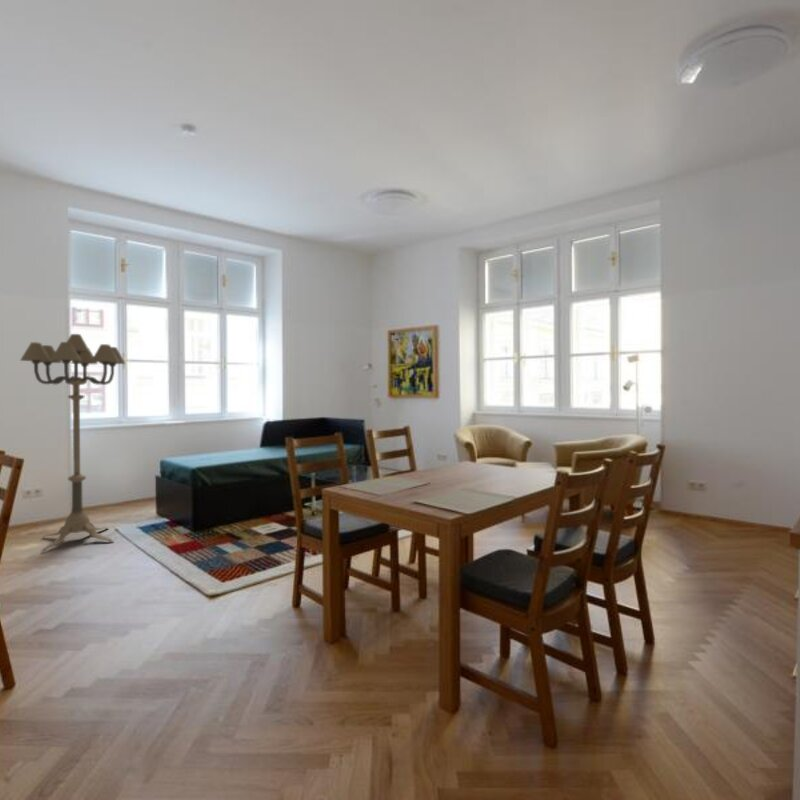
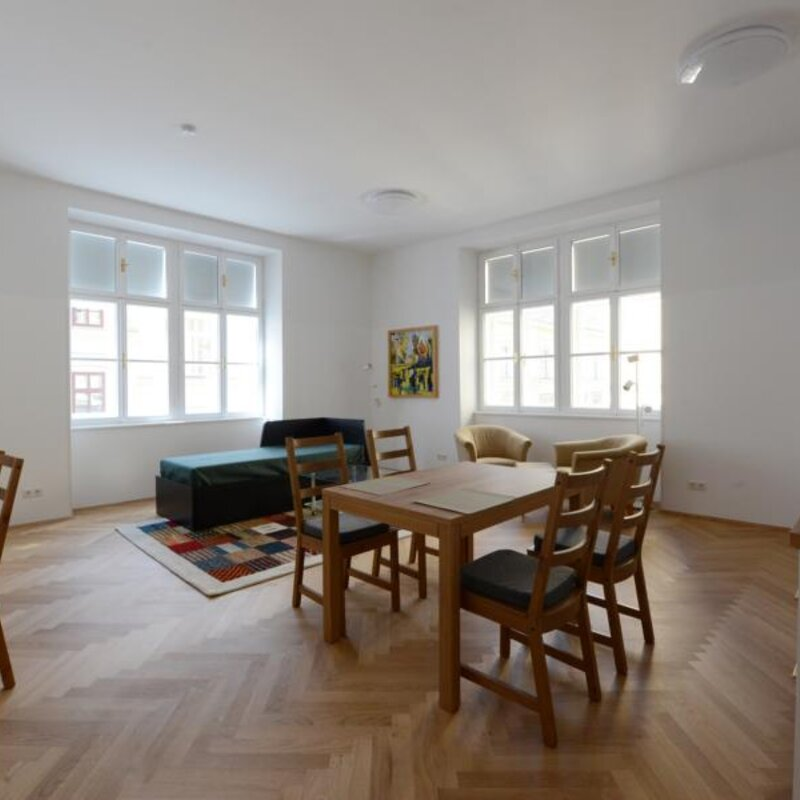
- floor lamp [19,333,127,554]
